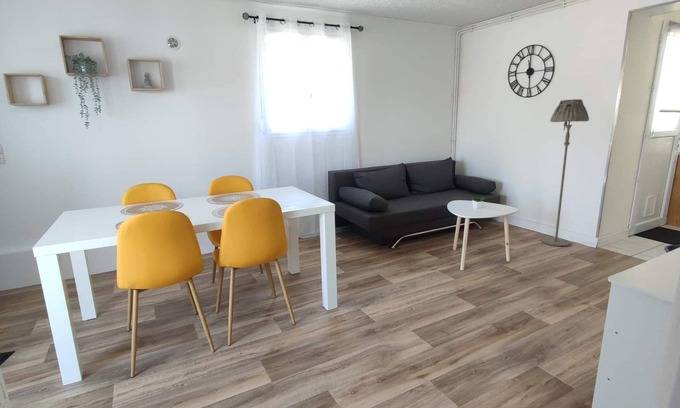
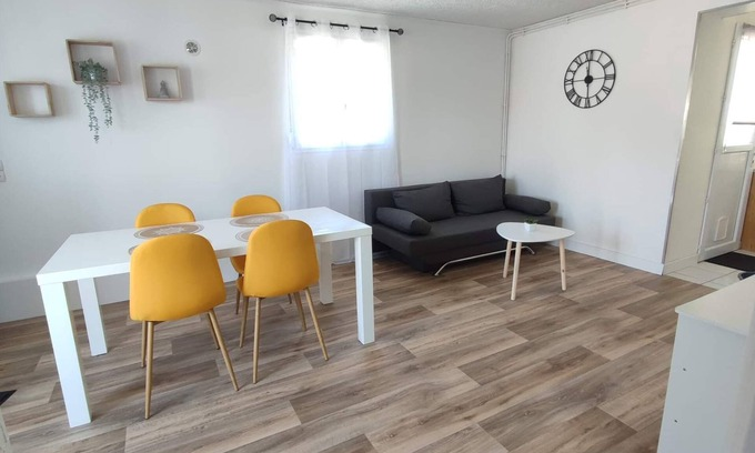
- floor lamp [541,98,590,247]
